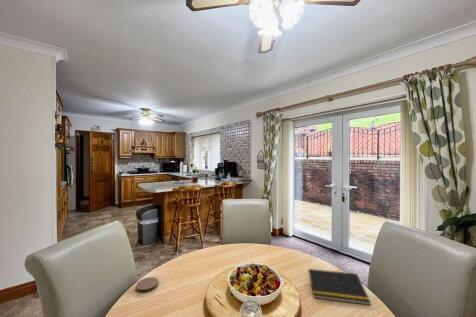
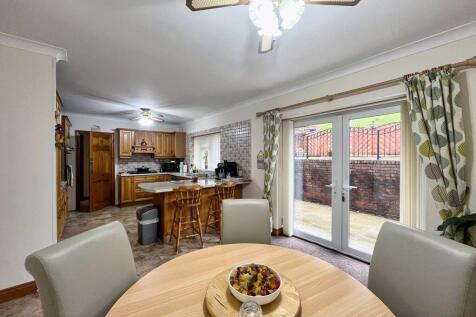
- notepad [306,268,372,306]
- coaster [135,276,159,294]
